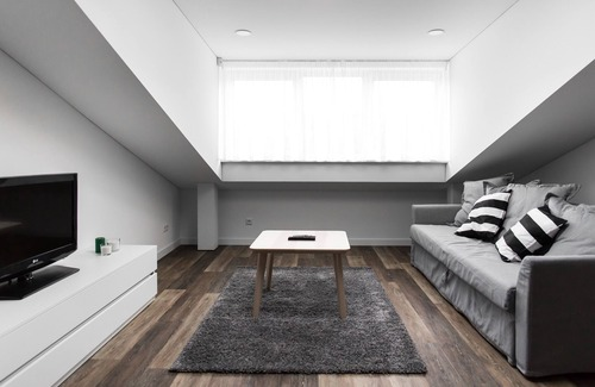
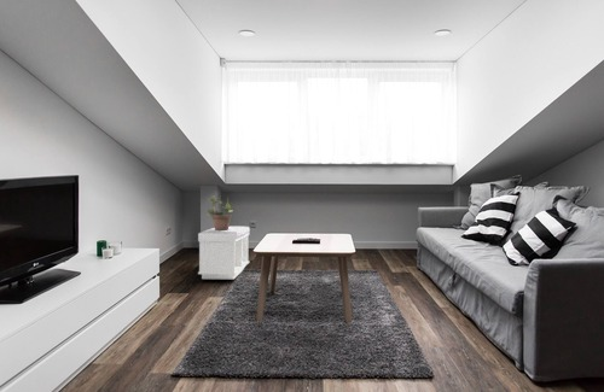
+ potted plant [207,195,233,230]
+ bench [197,226,251,280]
